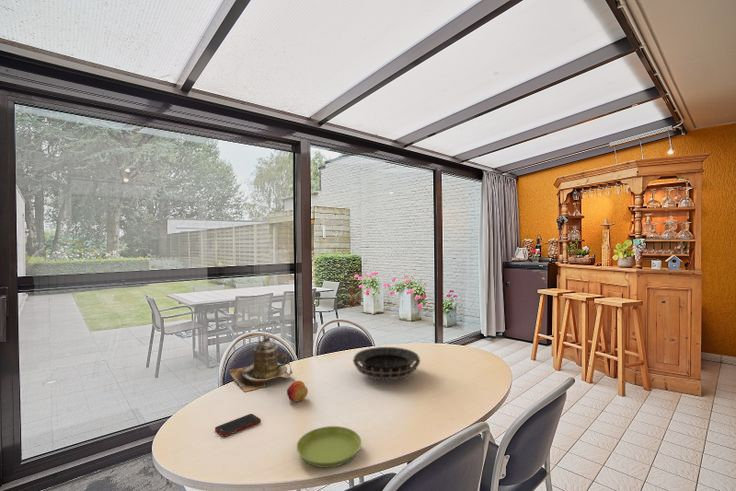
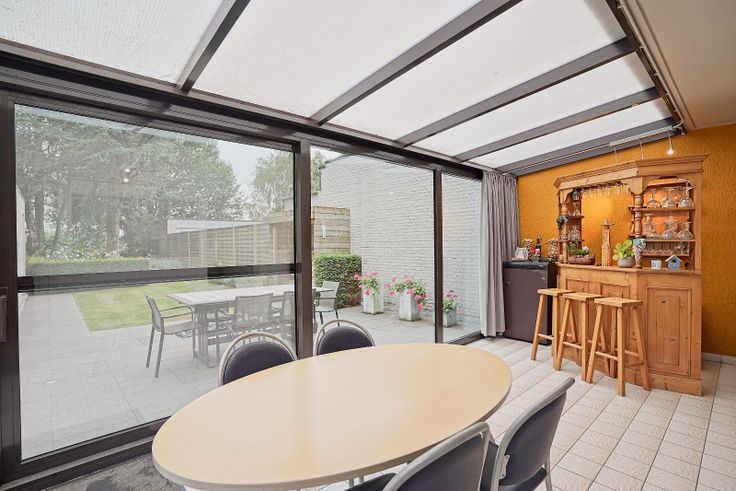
- fruit [286,380,309,403]
- cell phone [214,413,262,438]
- saucer [296,425,362,469]
- teapot [228,335,293,393]
- decorative bowl [352,346,421,381]
